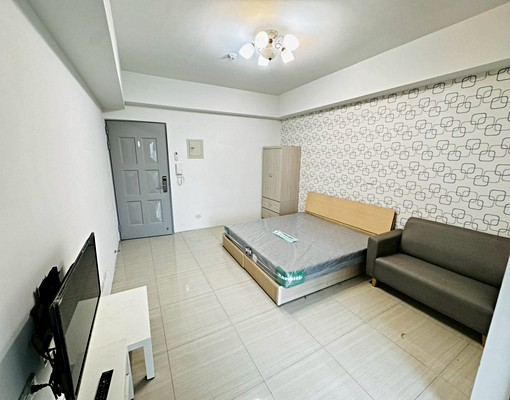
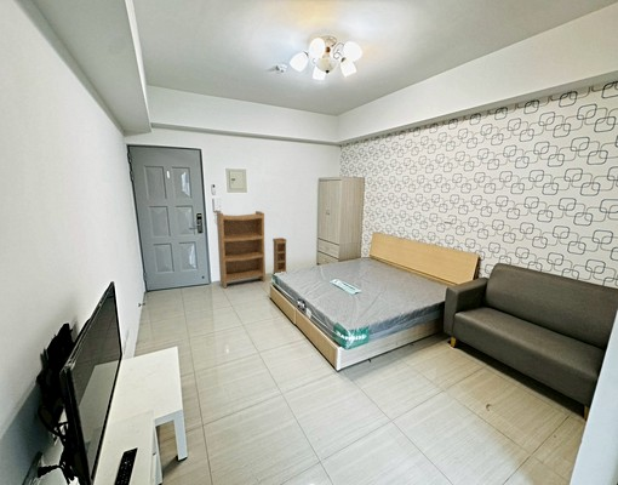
+ bookshelf [216,210,287,289]
